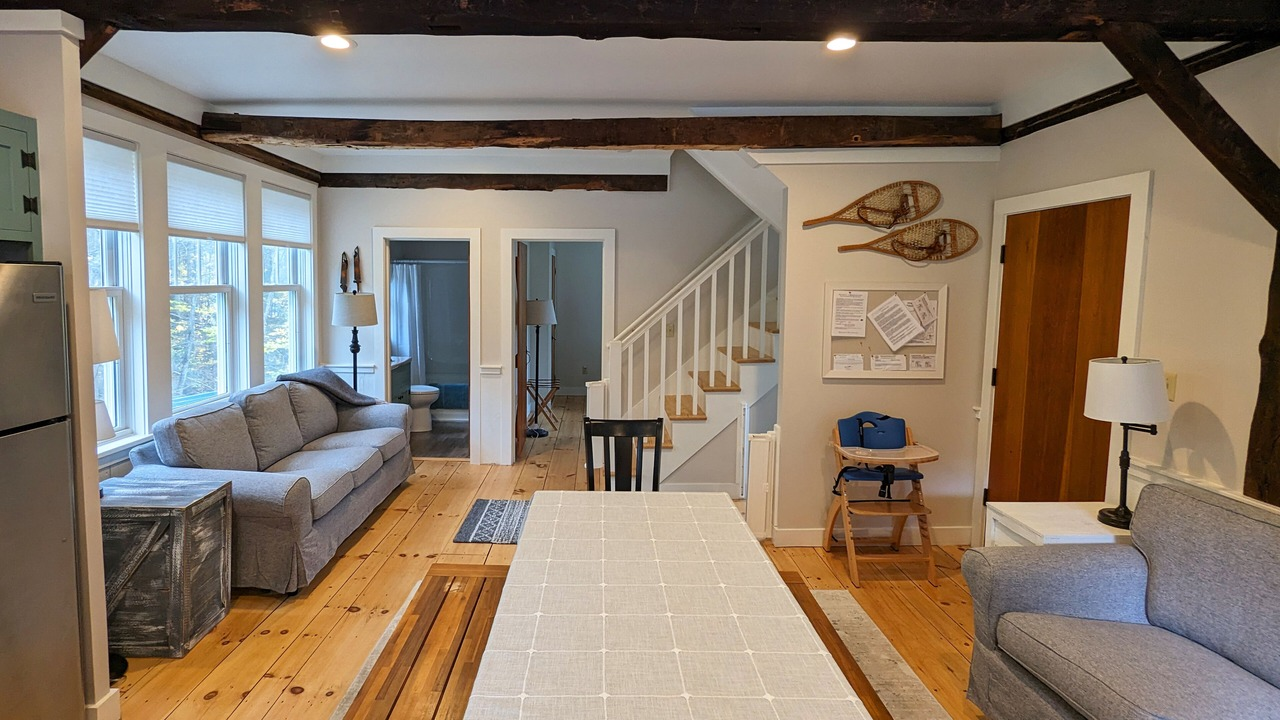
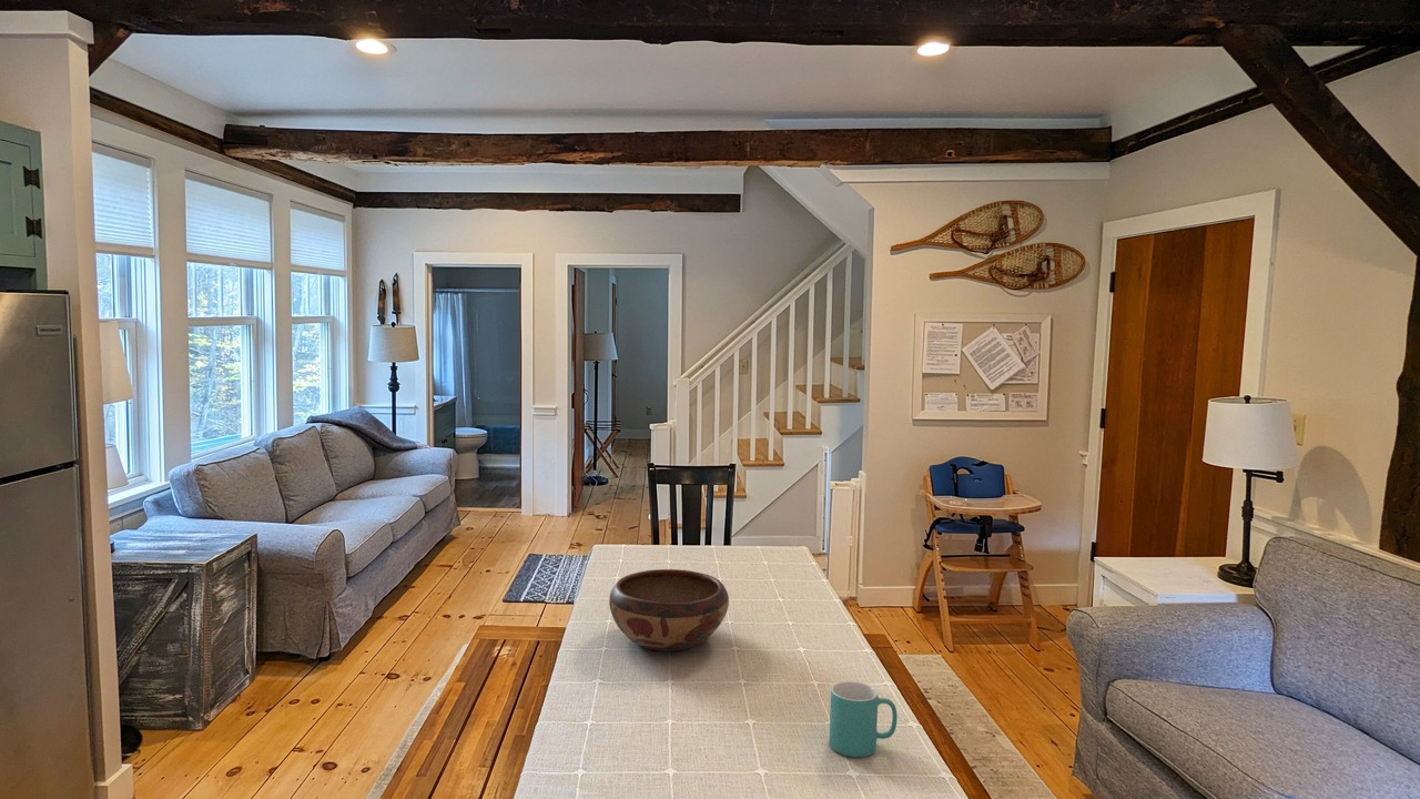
+ mug [829,680,899,758]
+ decorative bowl [608,568,730,653]
